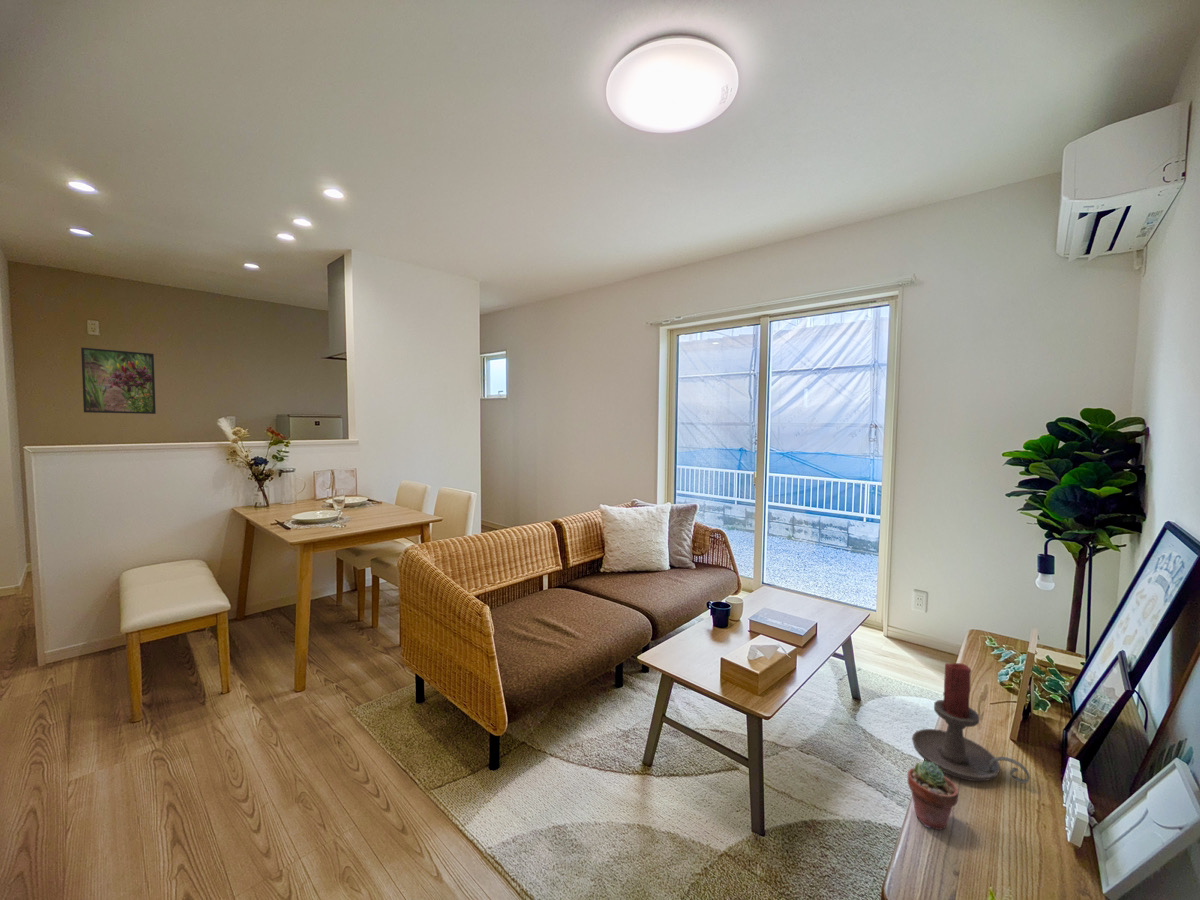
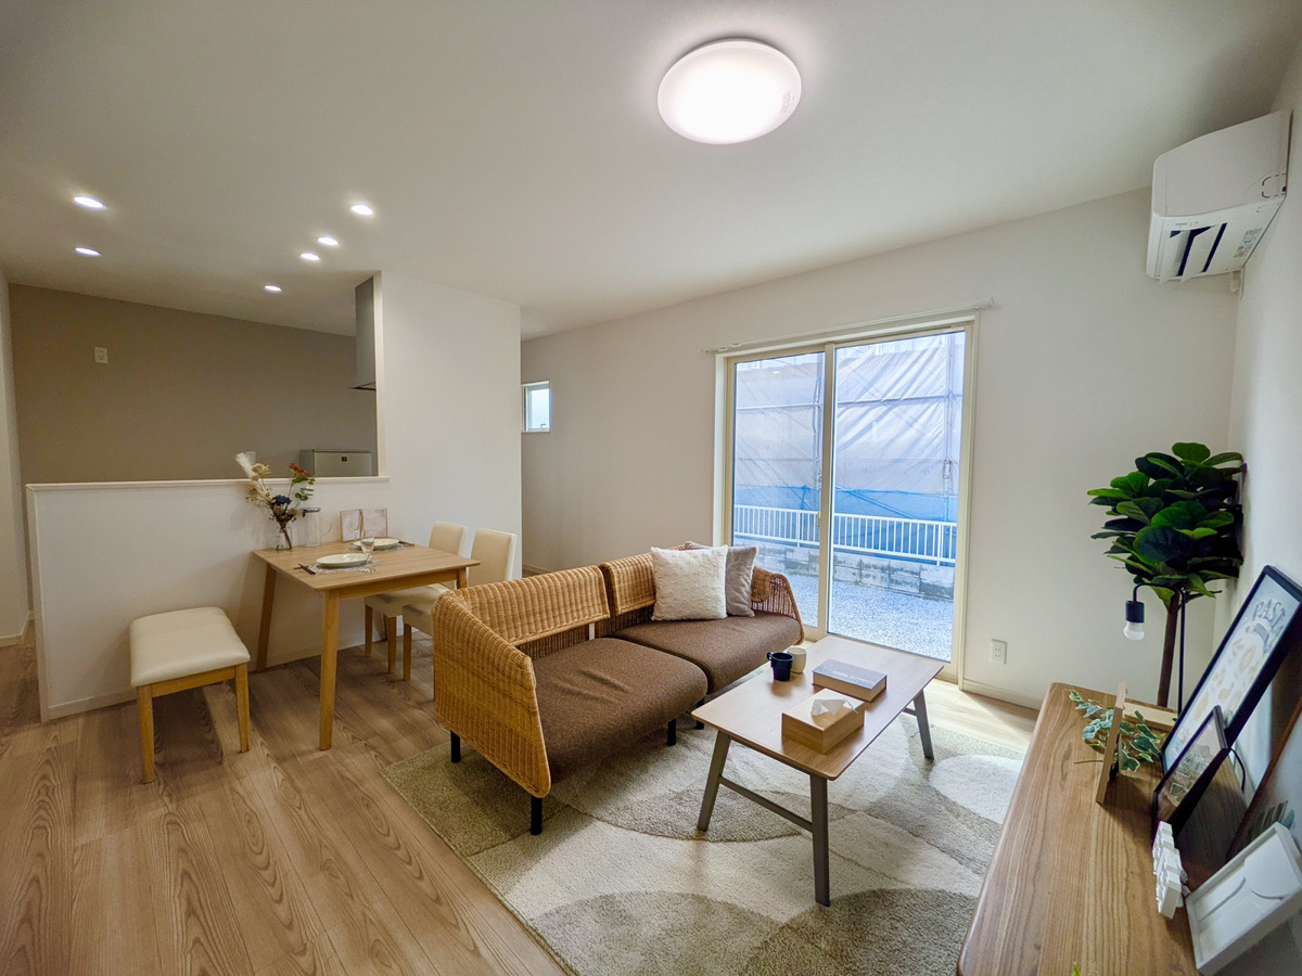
- potted succulent [907,760,959,831]
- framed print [80,347,157,415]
- candle holder [911,662,1031,785]
